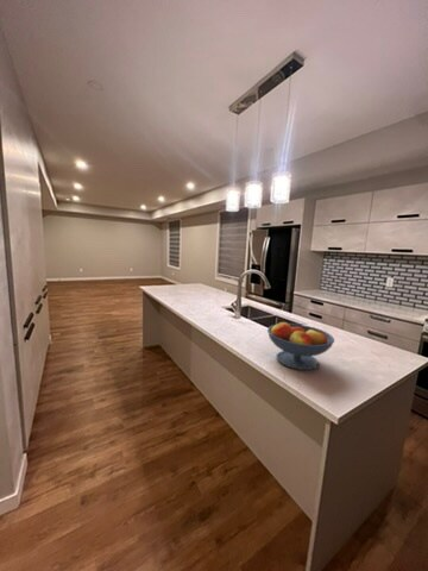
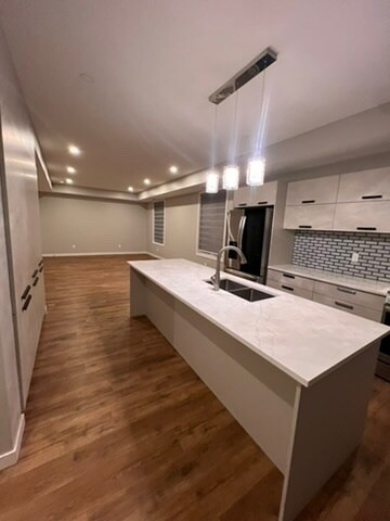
- fruit bowl [266,321,335,371]
